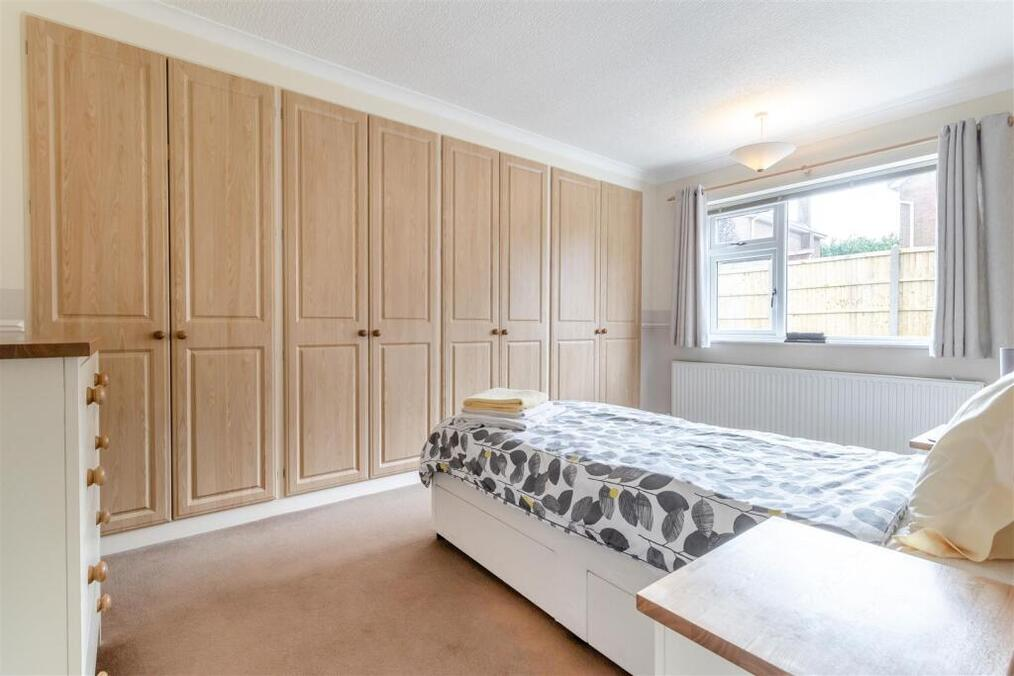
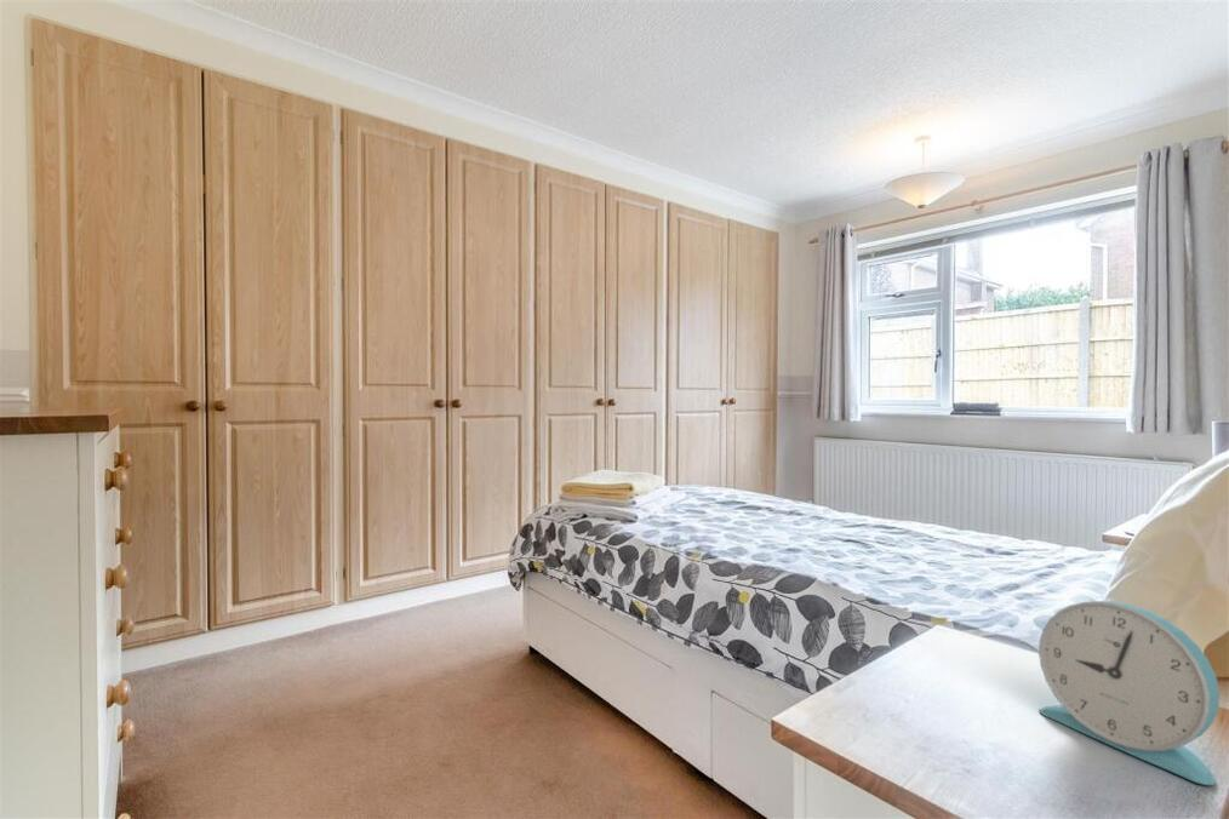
+ alarm clock [1037,600,1221,786]
